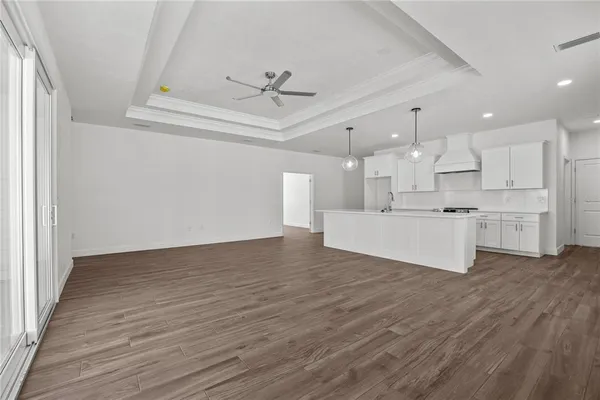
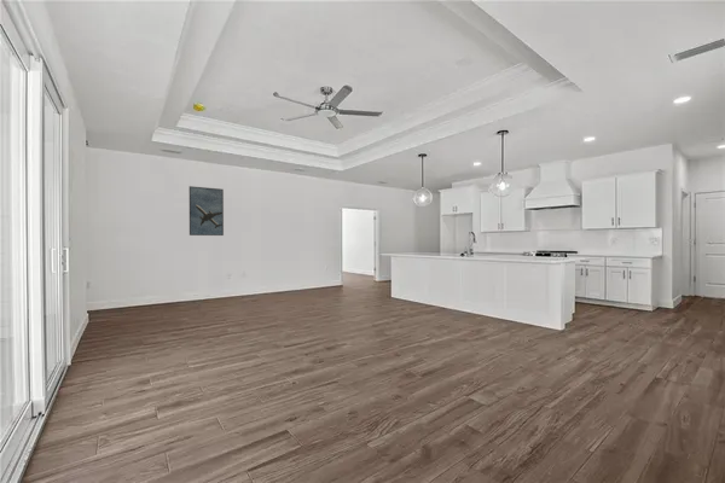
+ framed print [188,185,225,237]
